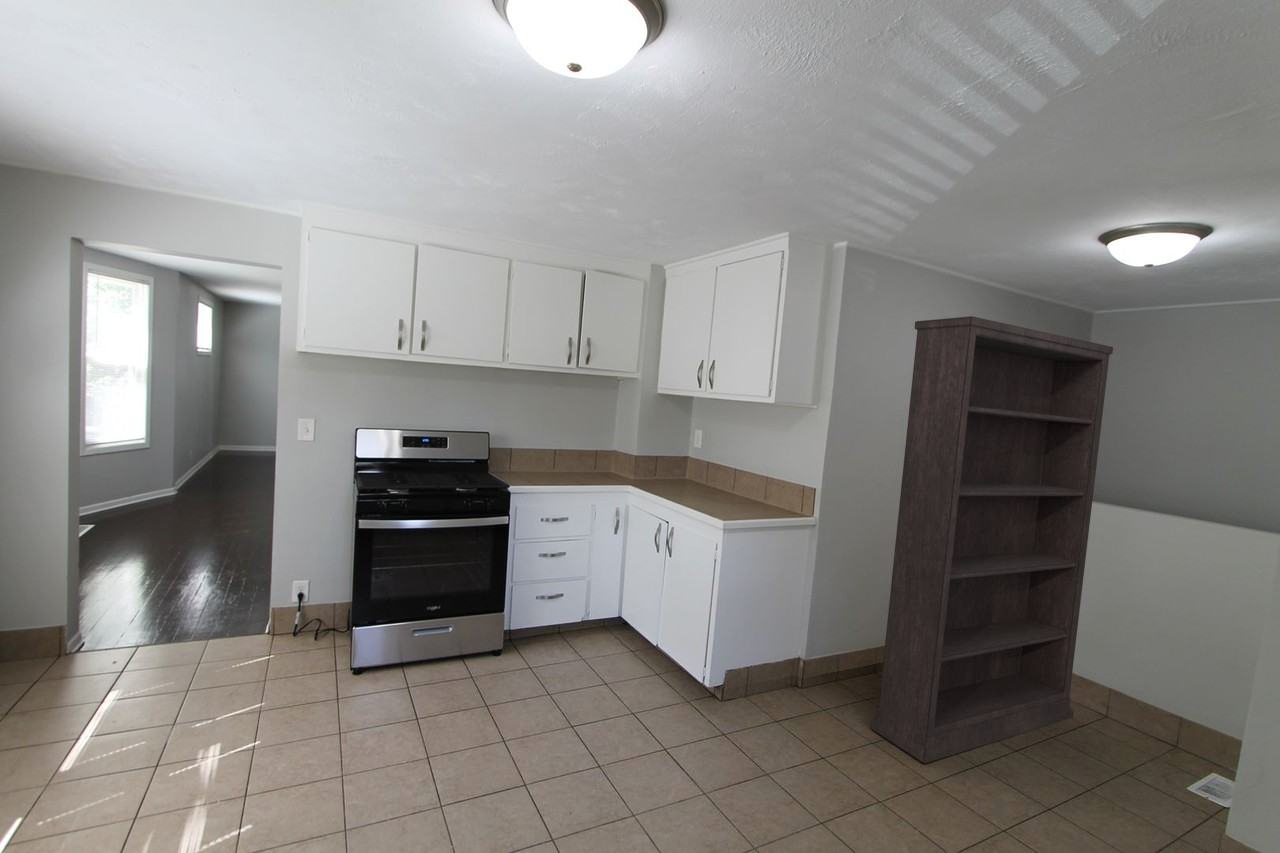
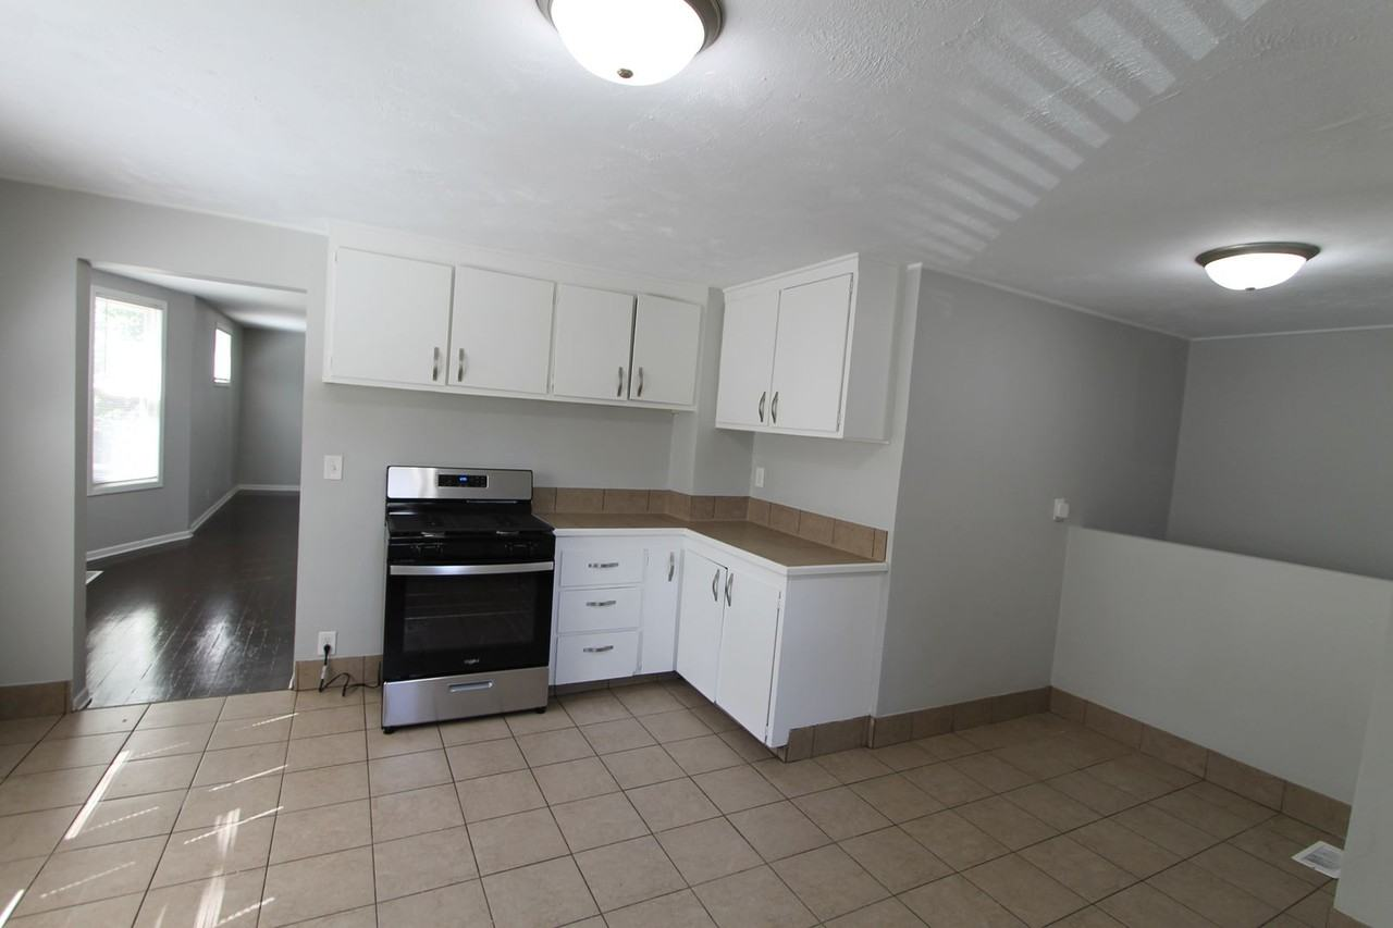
- bookshelf [870,315,1114,765]
